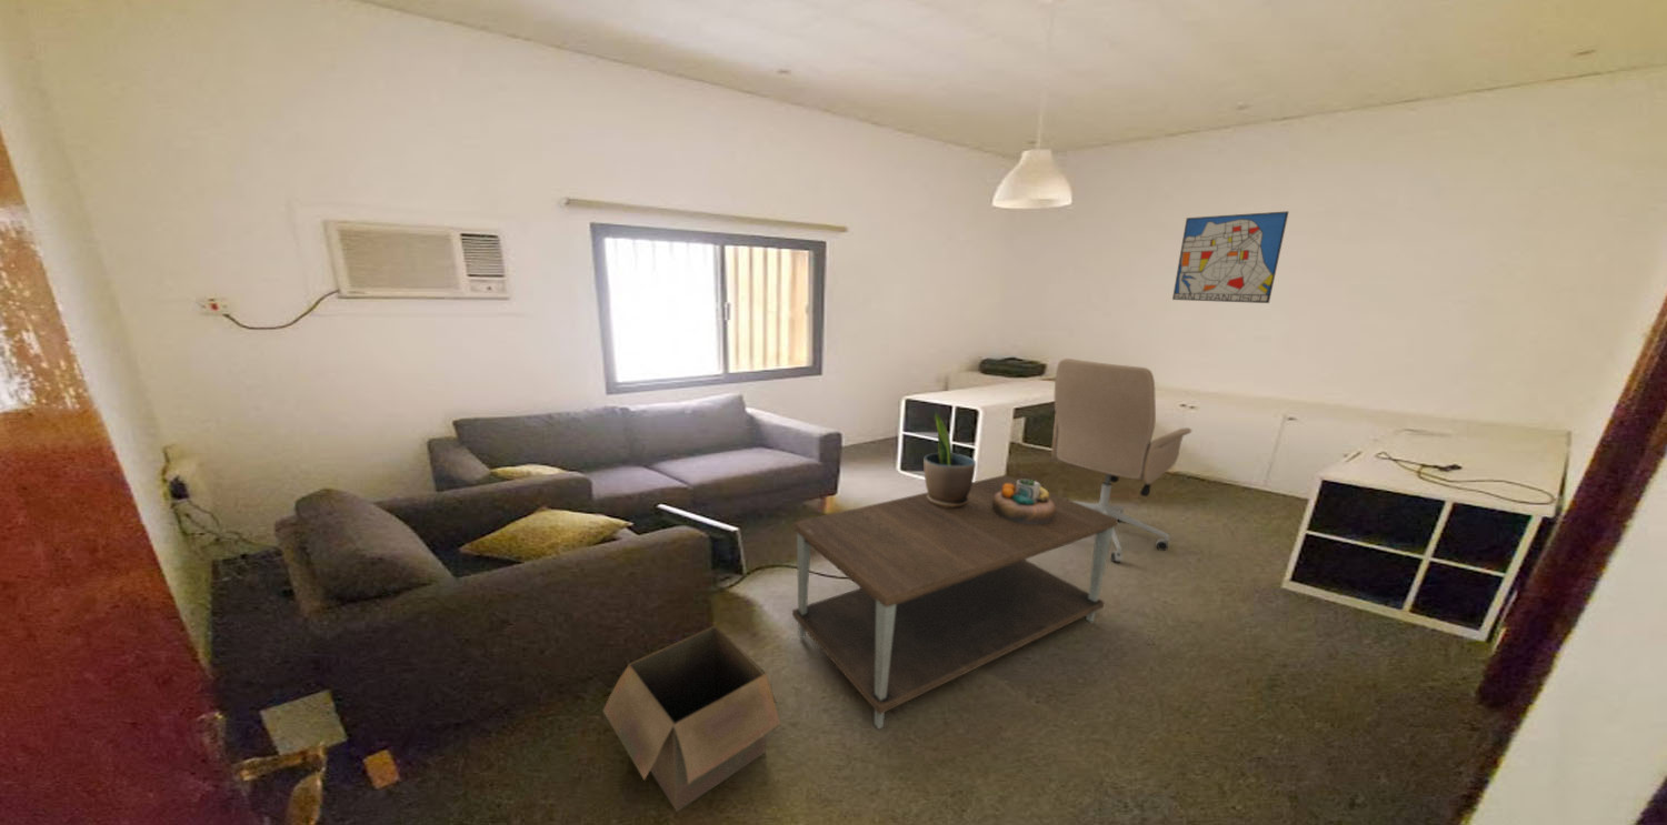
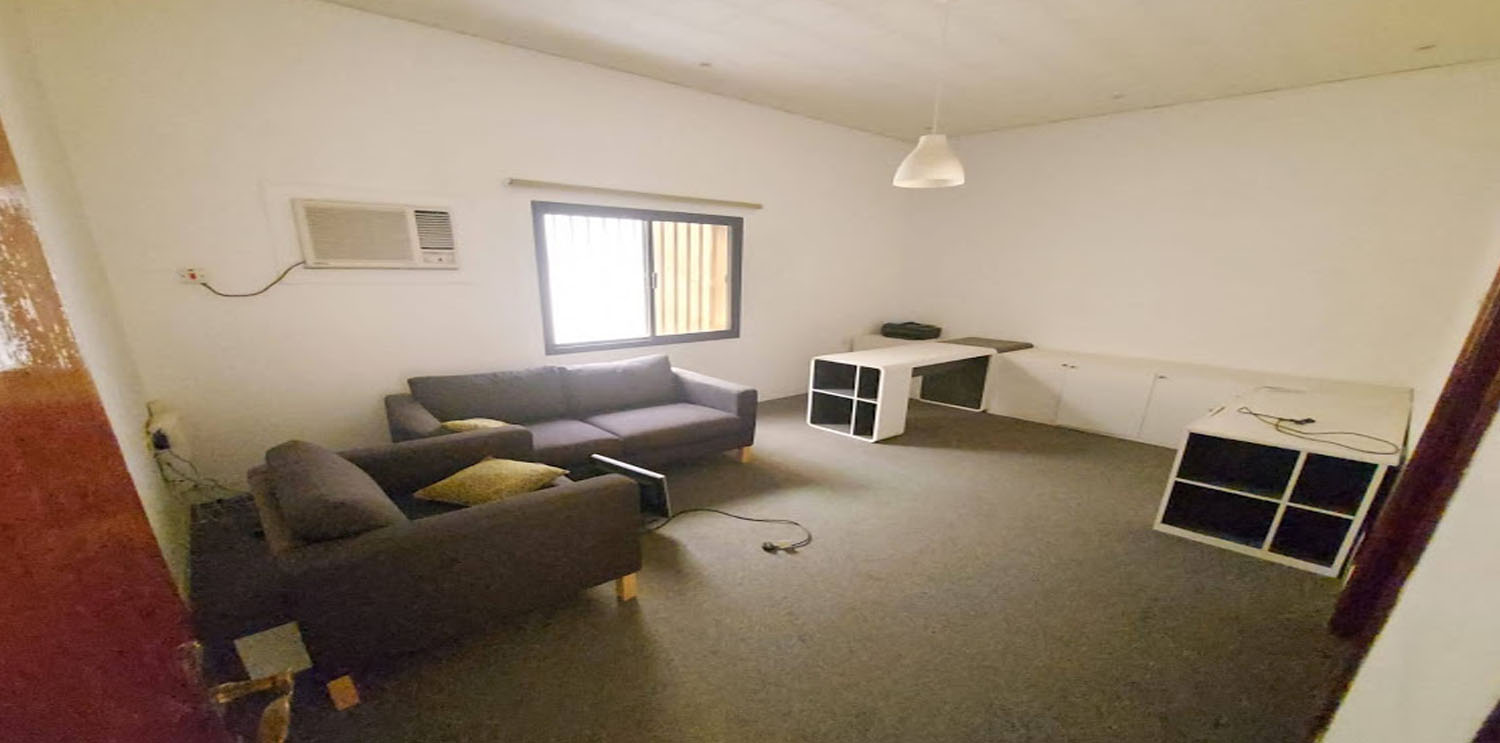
- wall art [1171,210,1290,304]
- box [602,624,781,813]
- office chair [1050,358,1192,564]
- coffee table [791,474,1118,731]
- decorative bowl [992,477,1056,524]
- potted plant [924,412,977,507]
